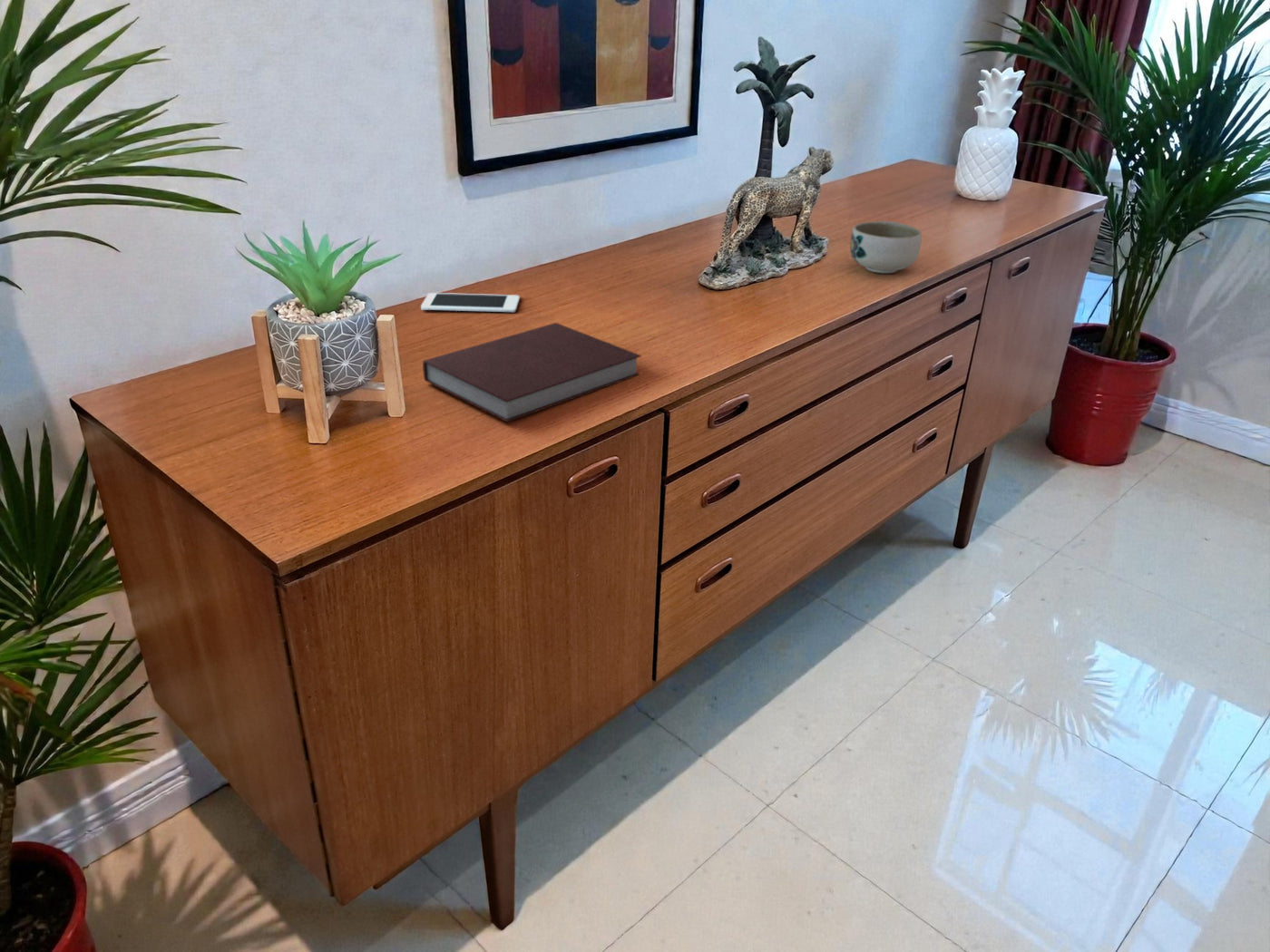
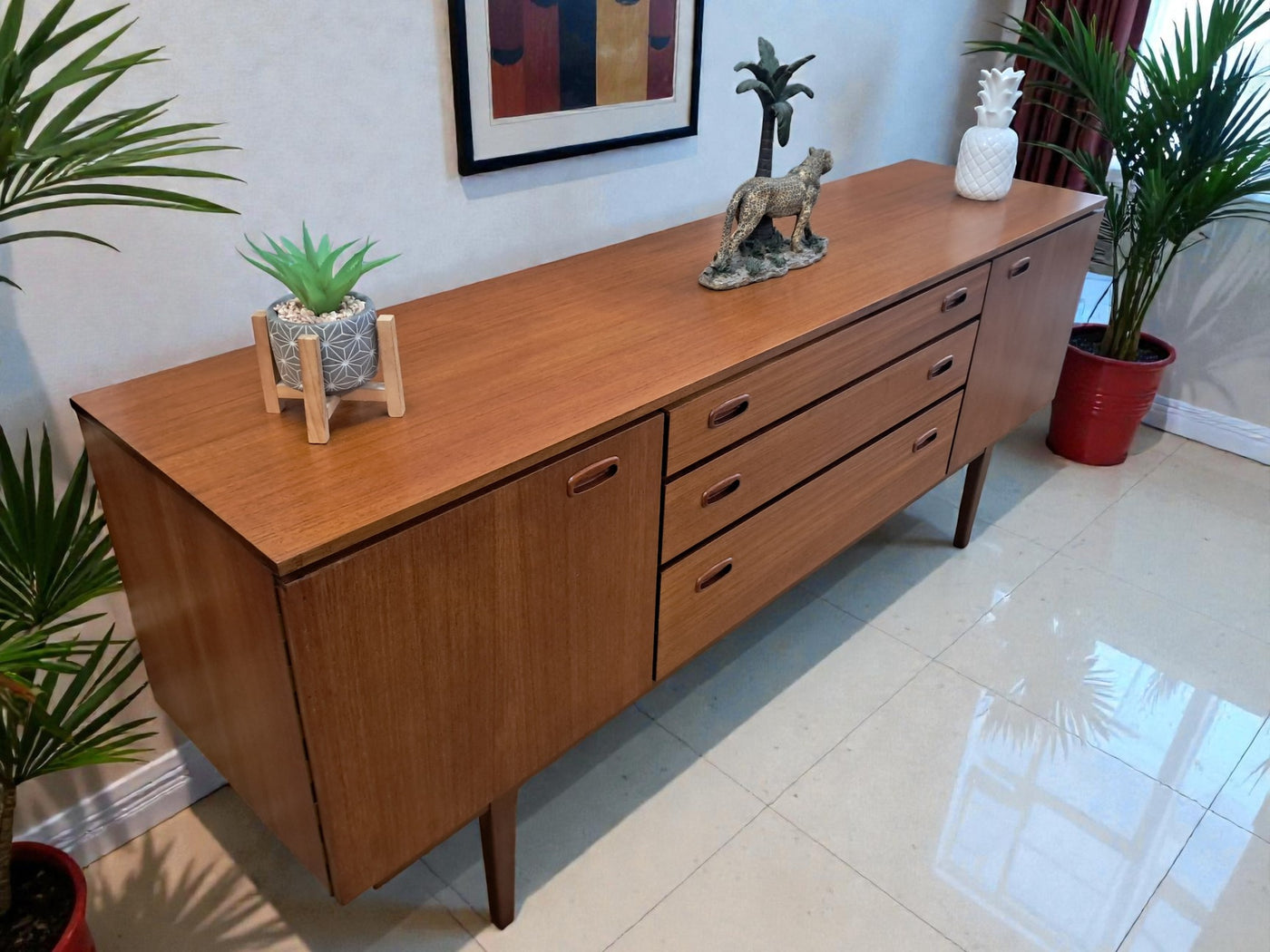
- bowl [849,220,923,274]
- notebook [422,322,642,423]
- cell phone [420,292,521,313]
